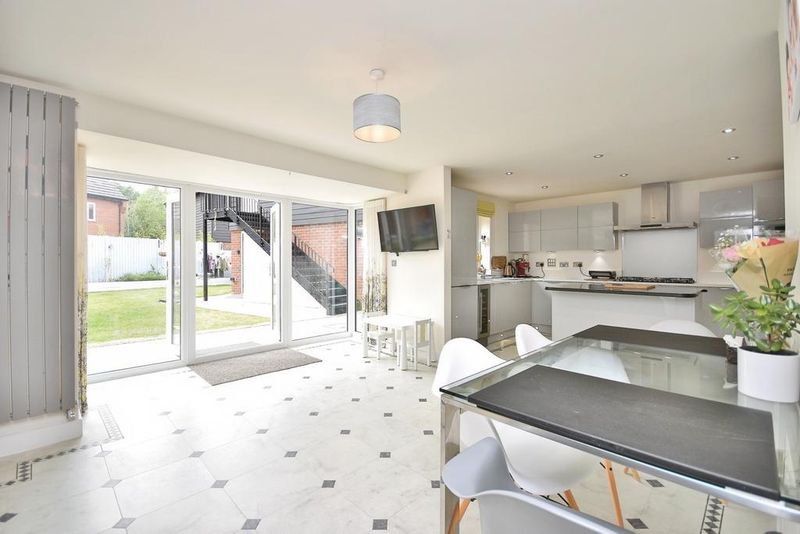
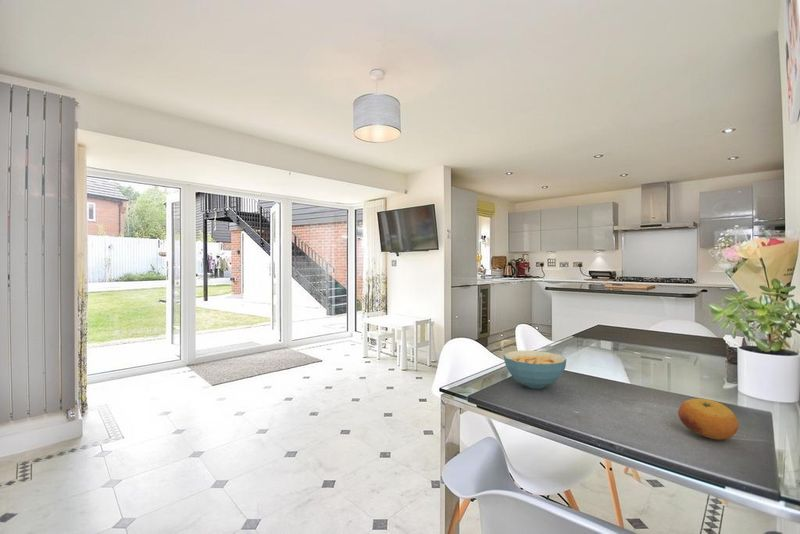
+ cereal bowl [503,350,568,389]
+ fruit [677,398,740,441]
